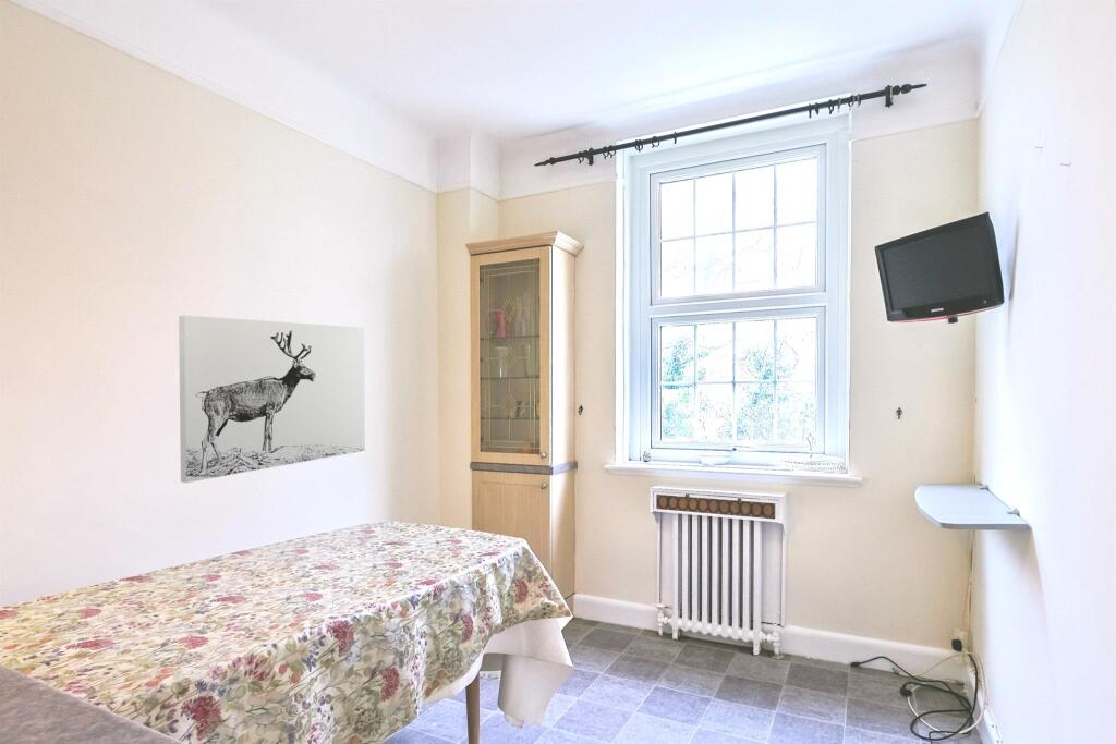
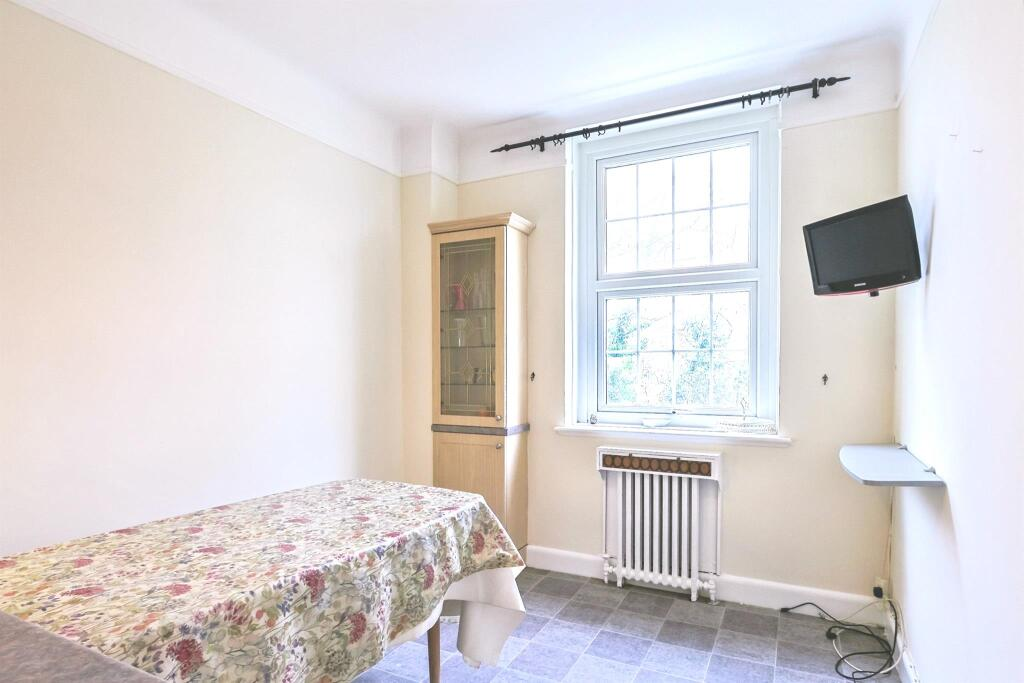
- wall art [178,315,366,484]
